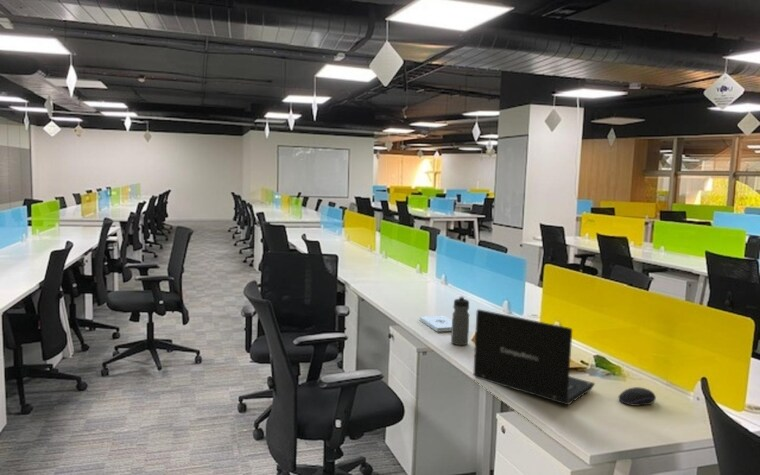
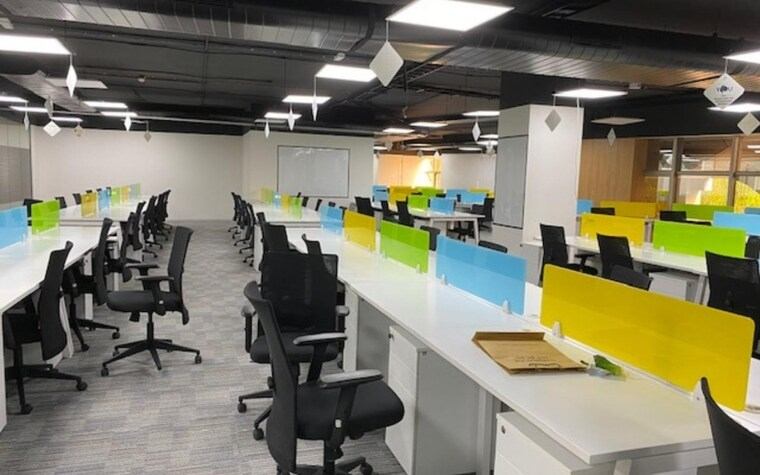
- notepad [419,315,452,333]
- computer mouse [617,386,657,407]
- water bottle [450,295,470,346]
- laptop [472,308,596,406]
